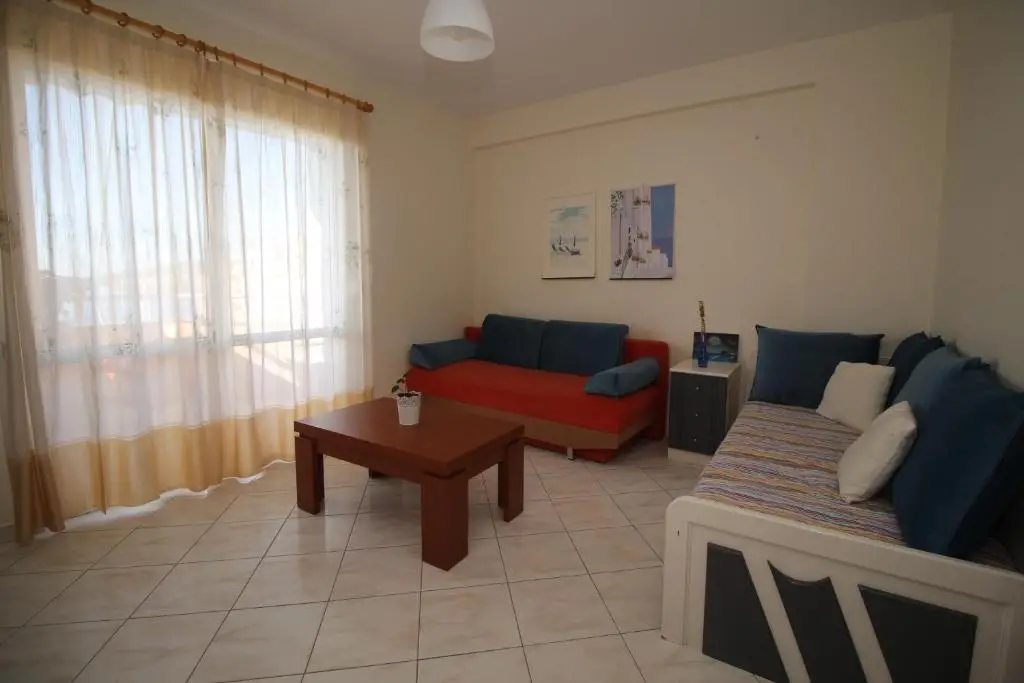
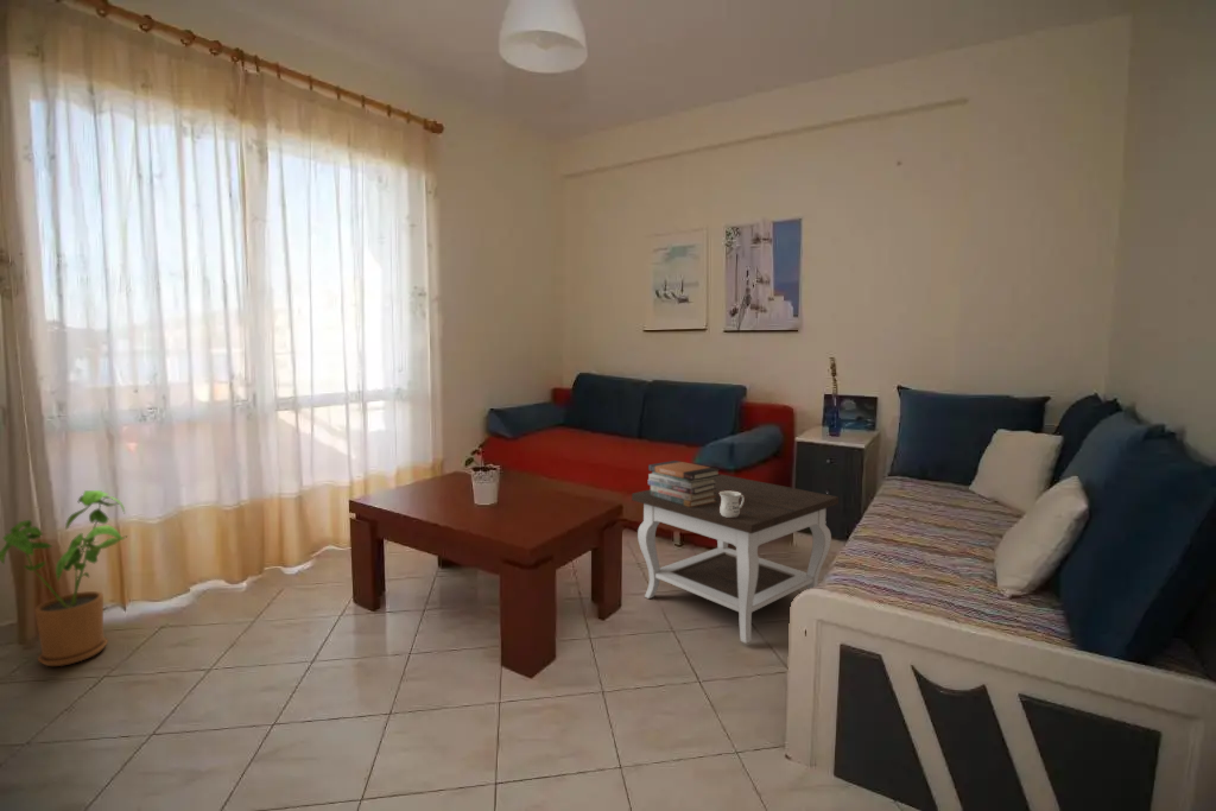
+ house plant [0,489,127,667]
+ book stack [647,460,722,507]
+ side table [631,474,840,645]
+ mug [718,490,745,518]
